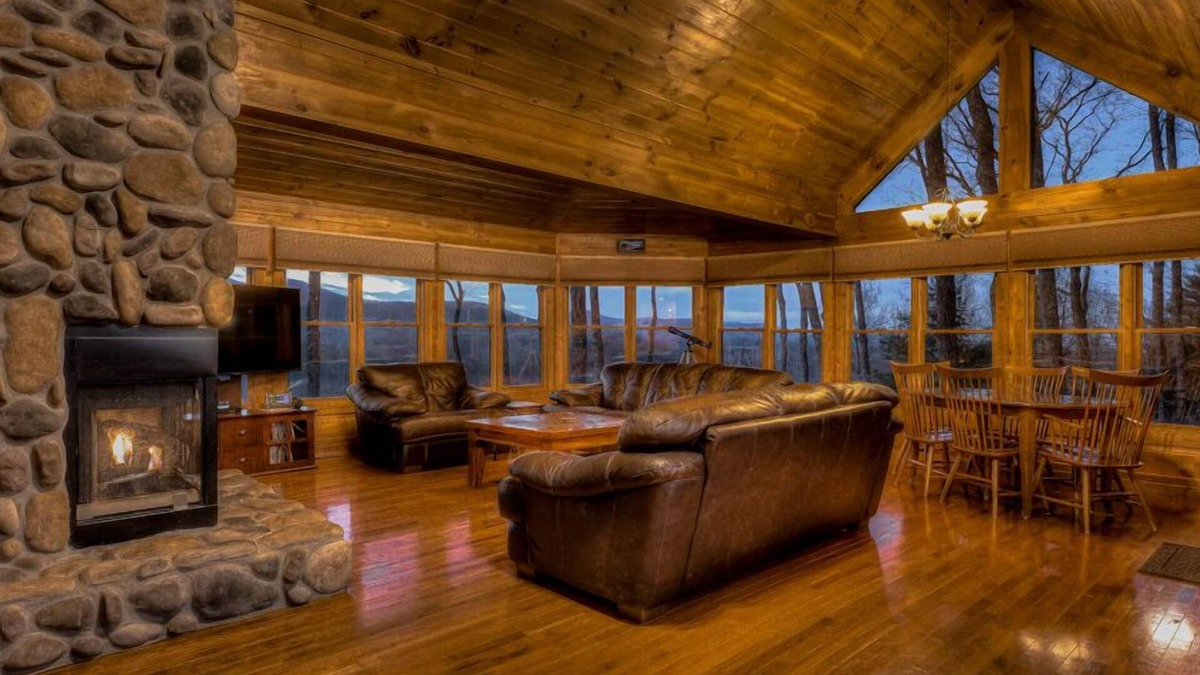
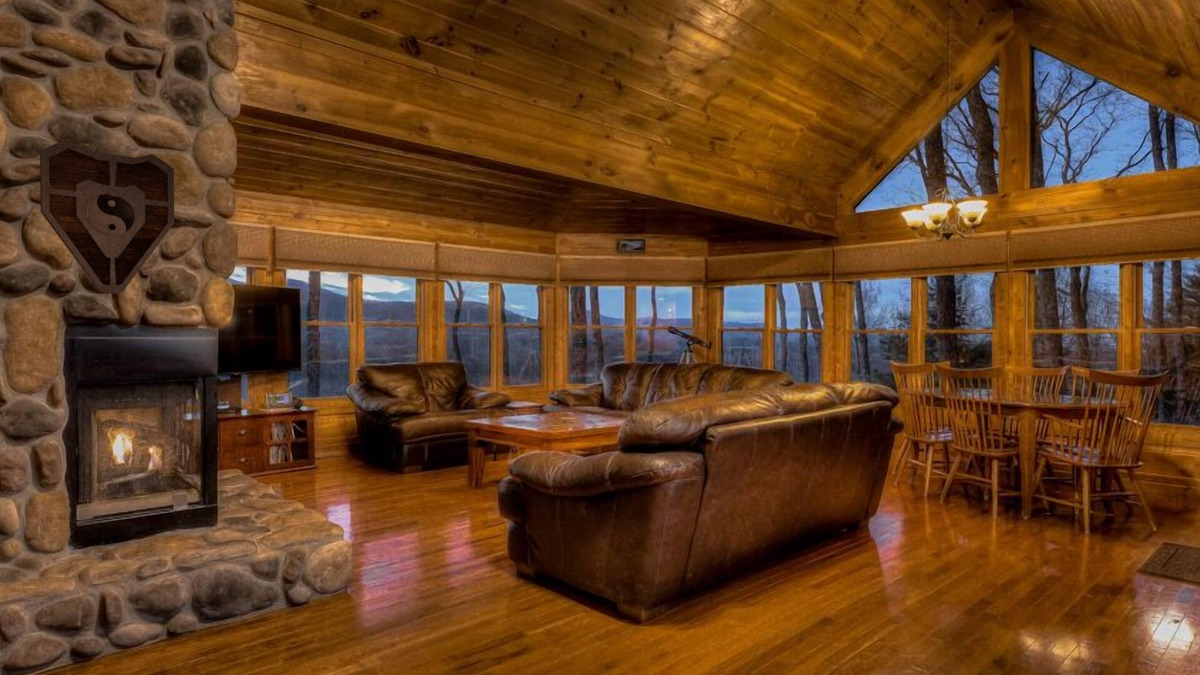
+ decorative shield [39,139,175,295]
